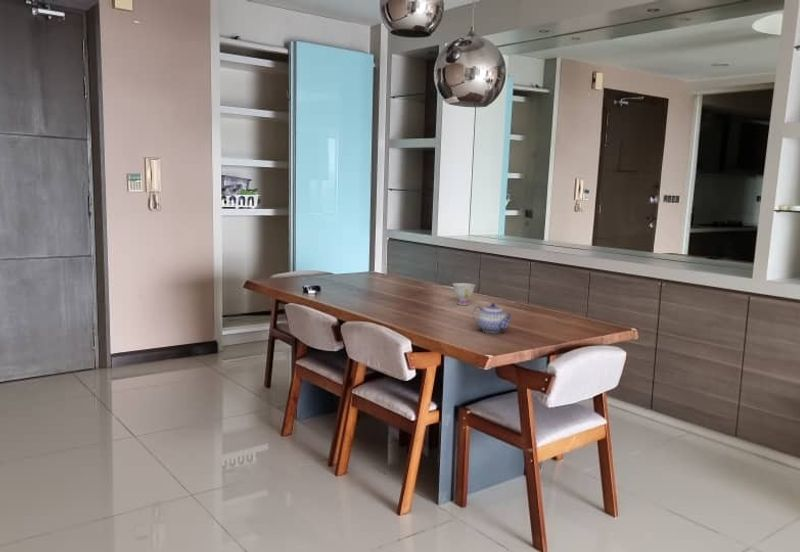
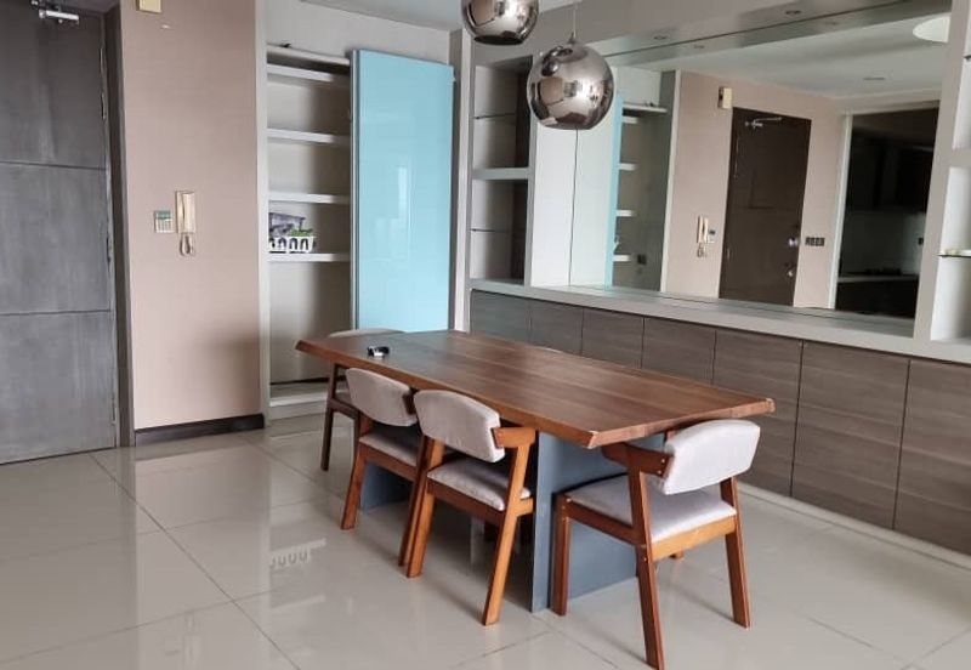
- teacup [451,282,477,306]
- teapot [472,302,513,334]
